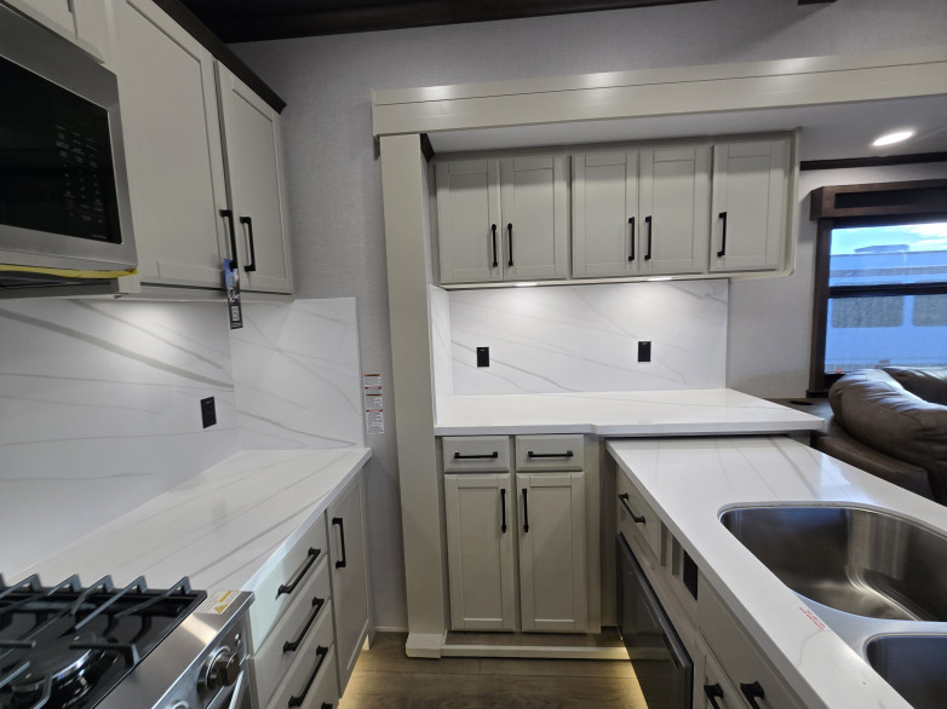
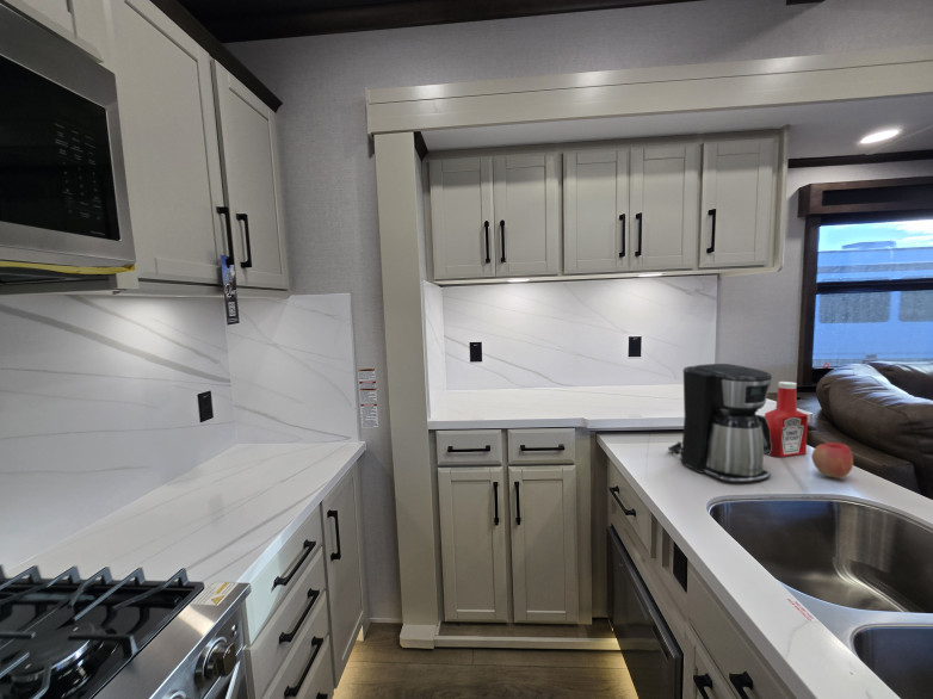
+ soap bottle [764,381,809,458]
+ apple [810,441,854,480]
+ coffee maker [667,363,773,484]
